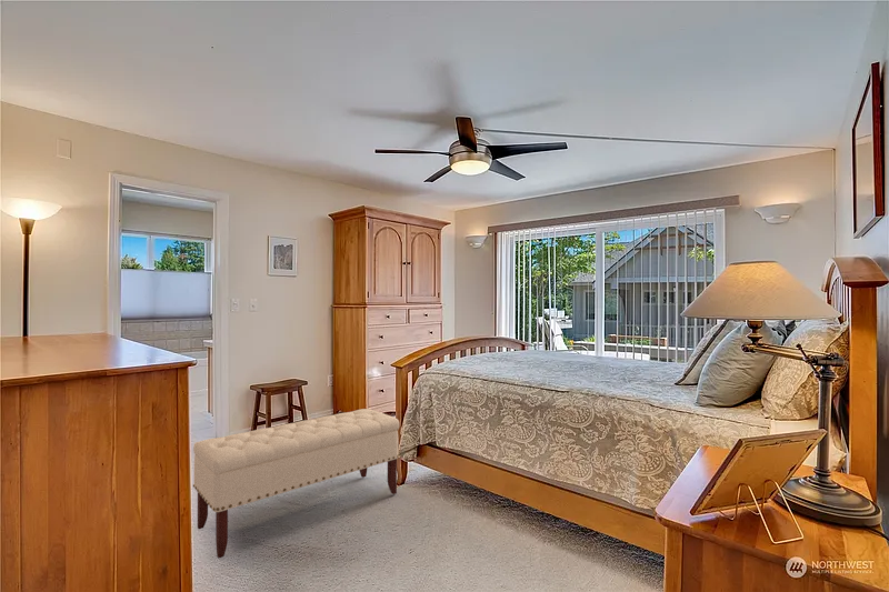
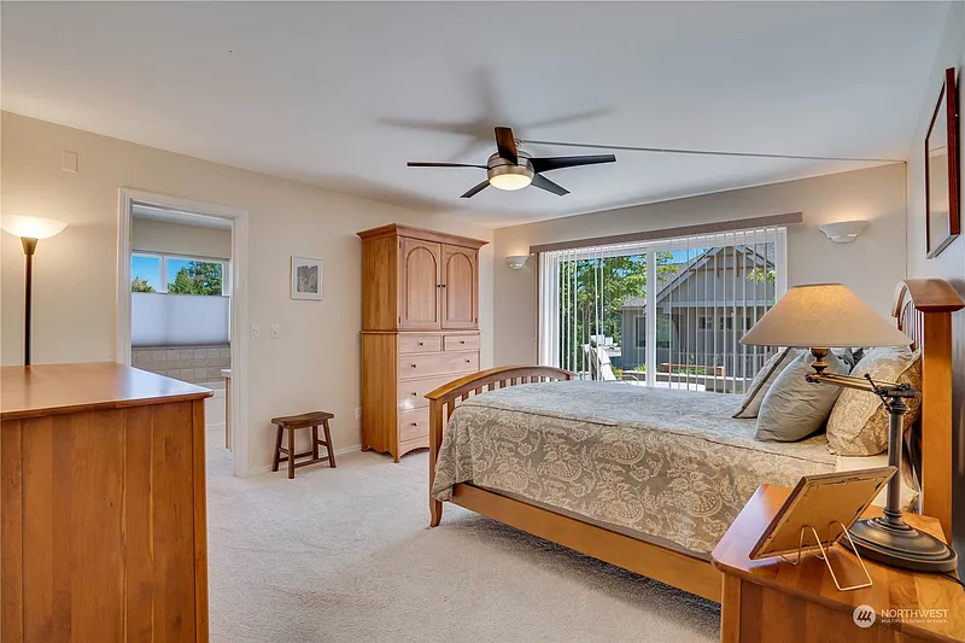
- bench [192,408,400,559]
